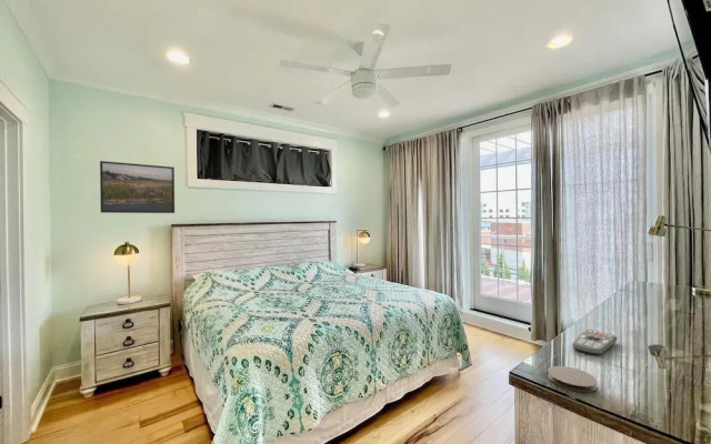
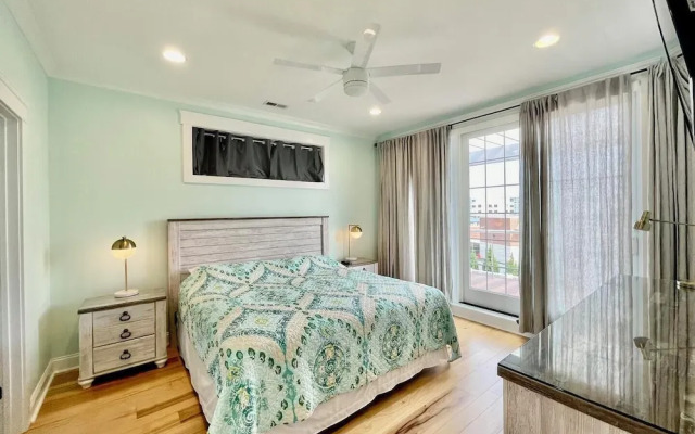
- remote control [571,329,618,356]
- coaster [547,365,598,393]
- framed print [99,160,176,214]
